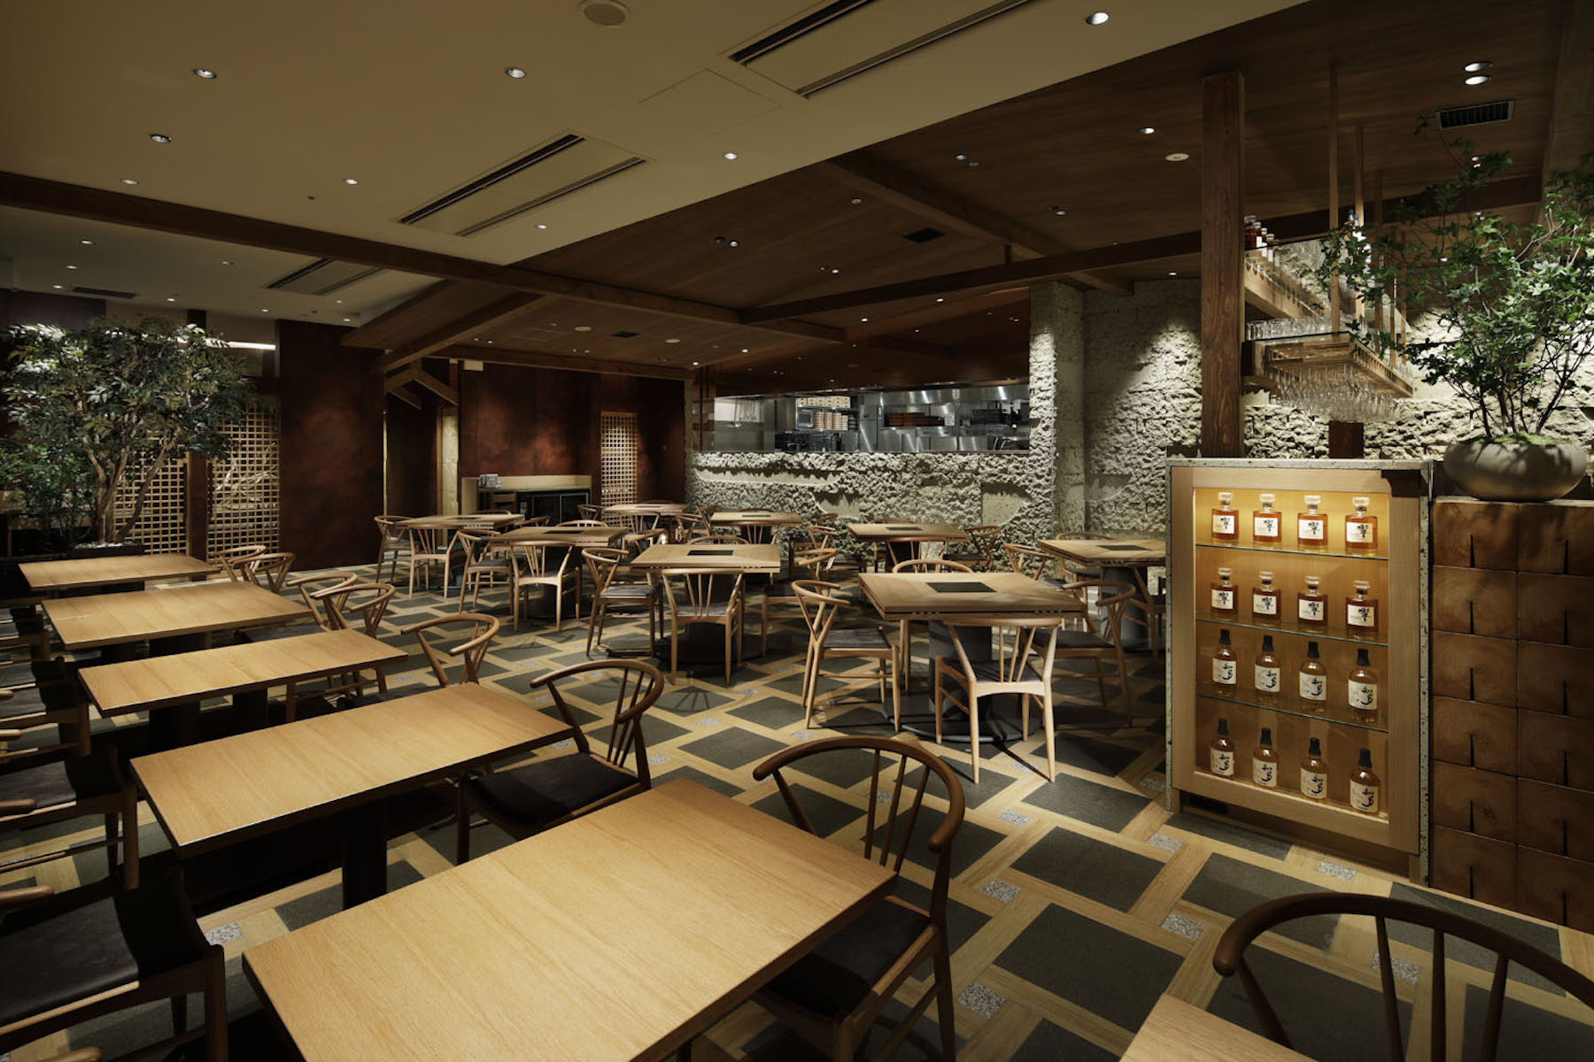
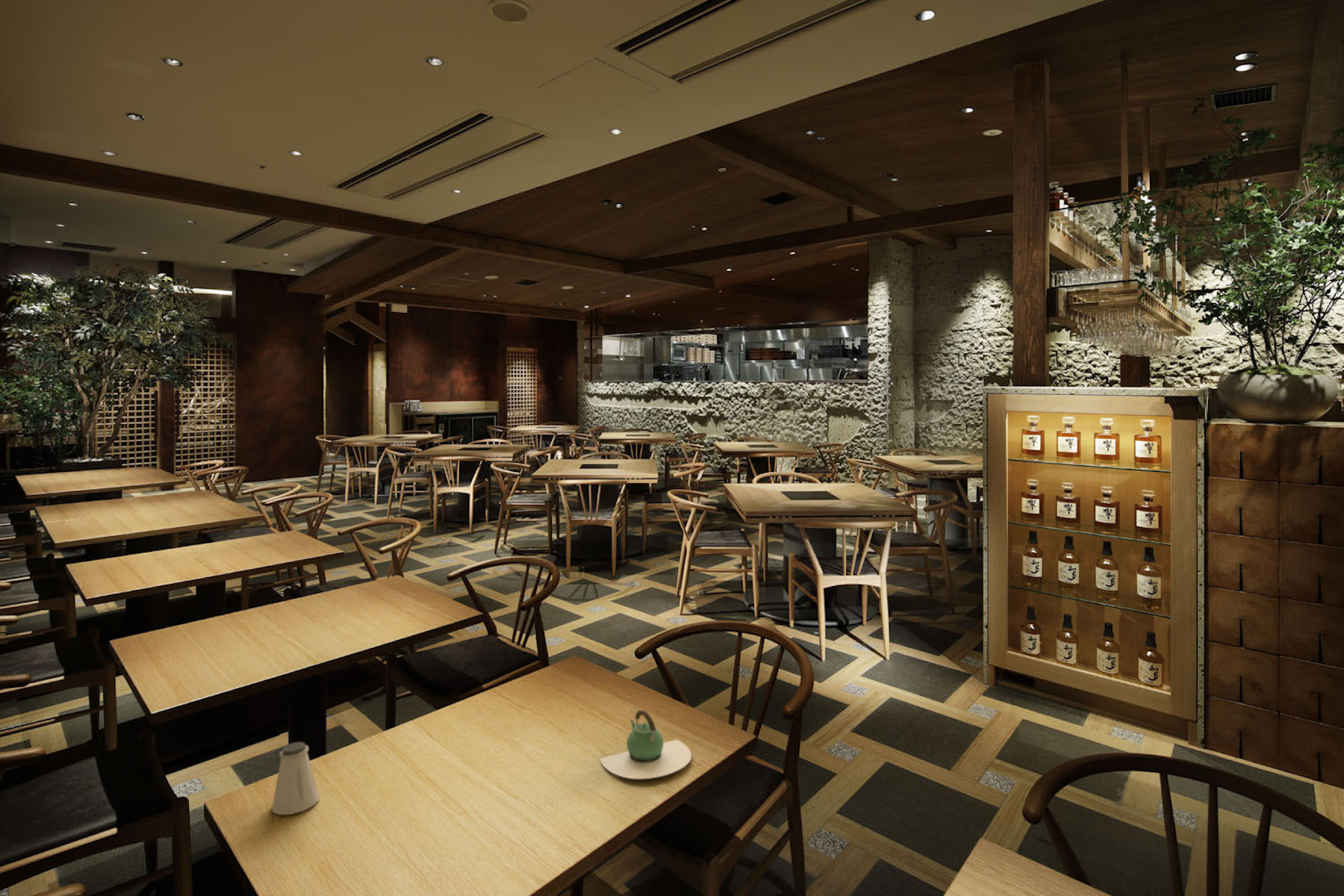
+ saltshaker [272,741,320,815]
+ teapot [599,709,692,780]
